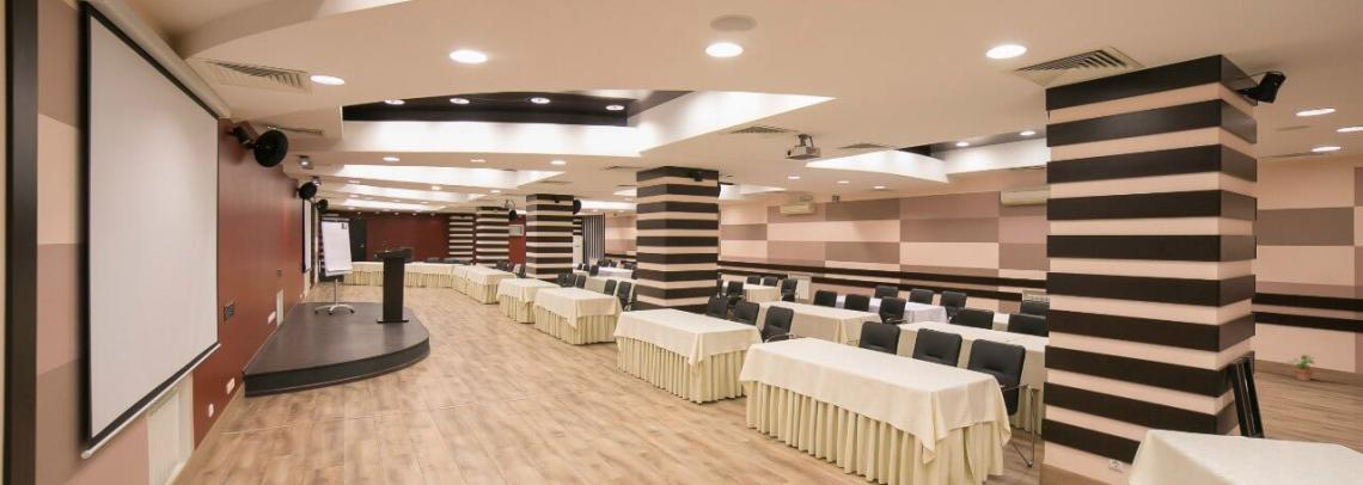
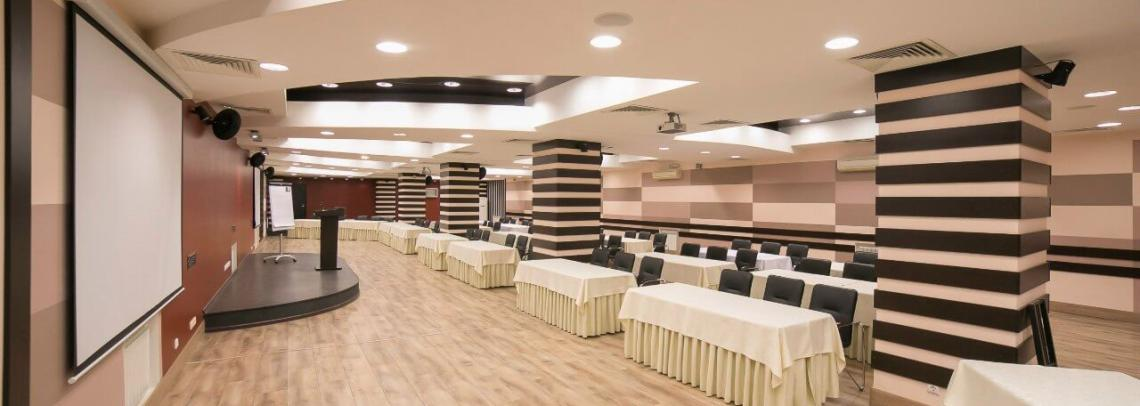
- potted plant [1285,354,1315,382]
